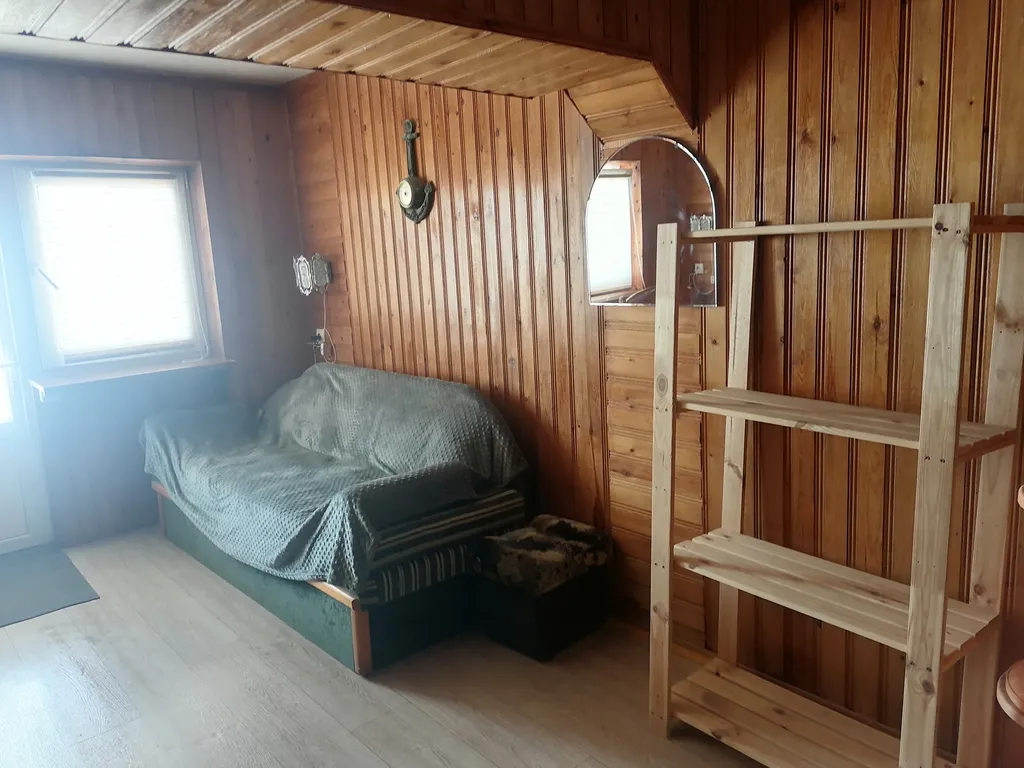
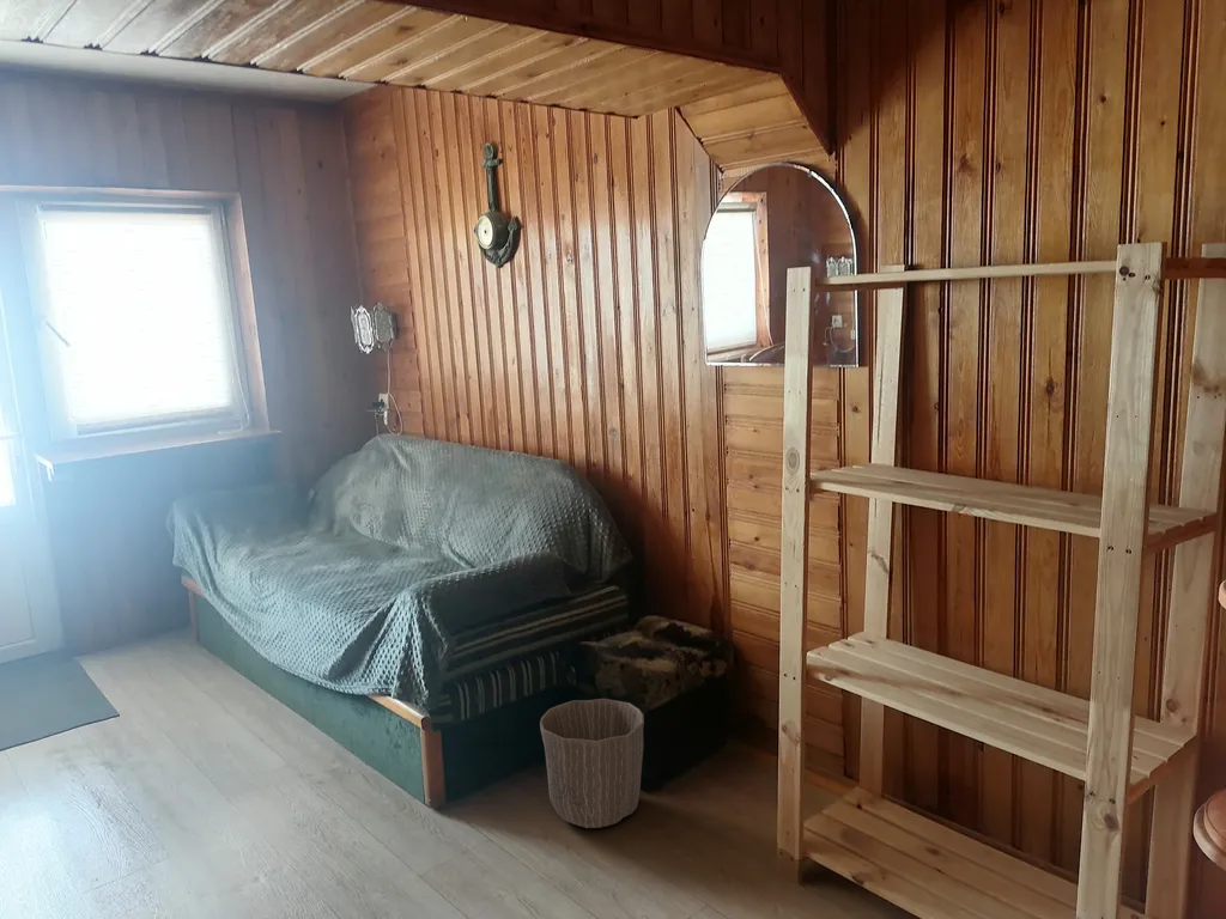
+ waste basket [539,698,645,829]
